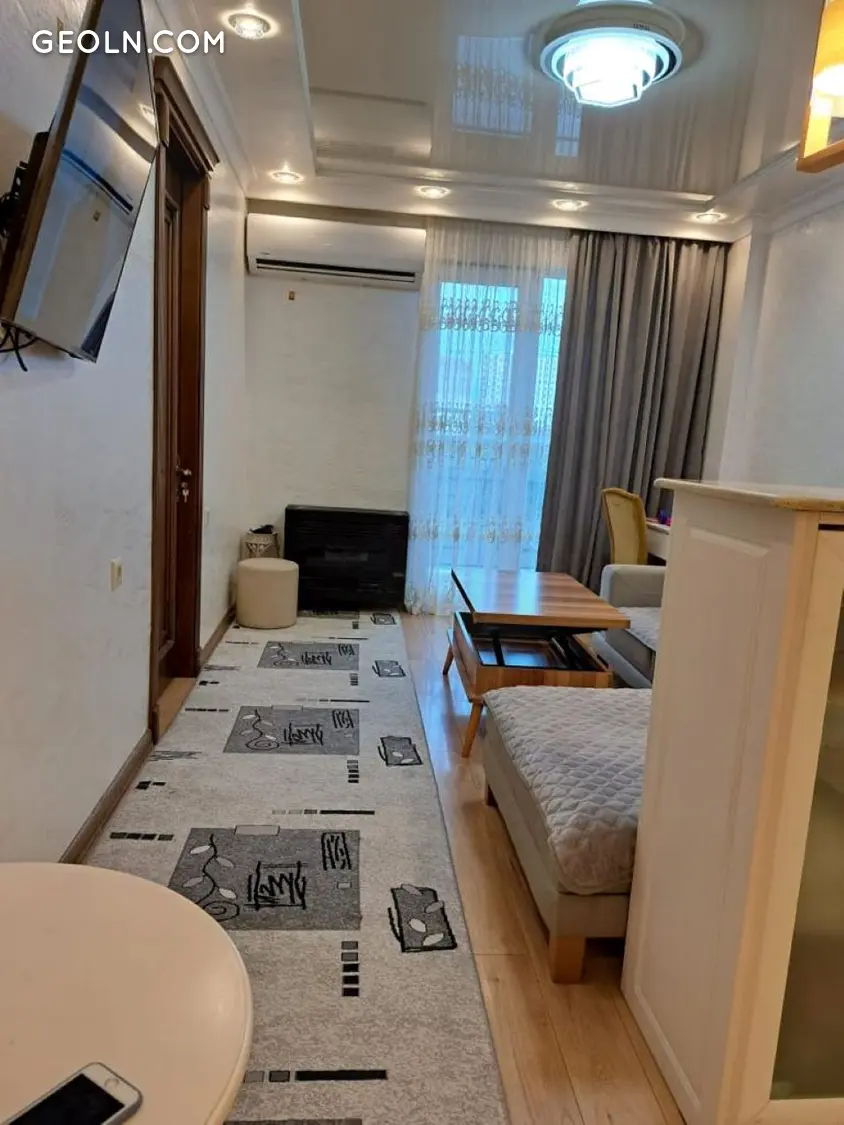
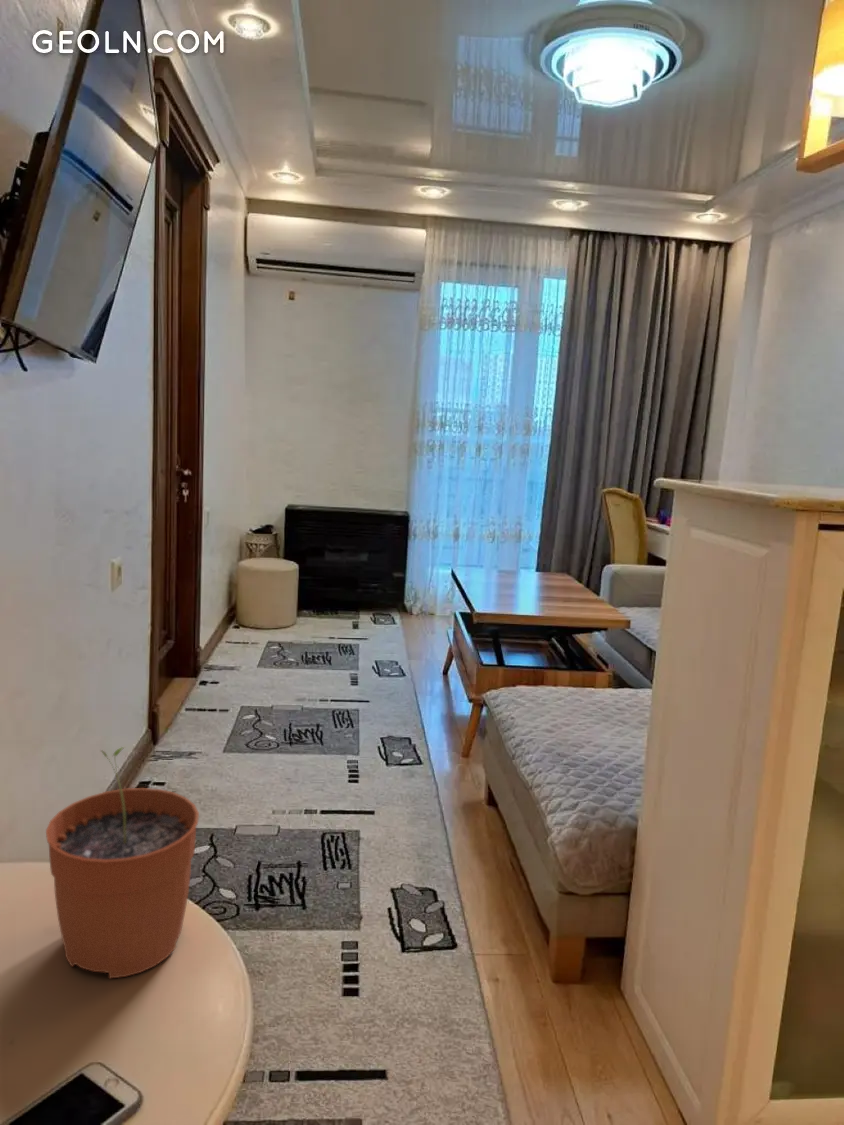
+ plant pot [45,746,200,979]
